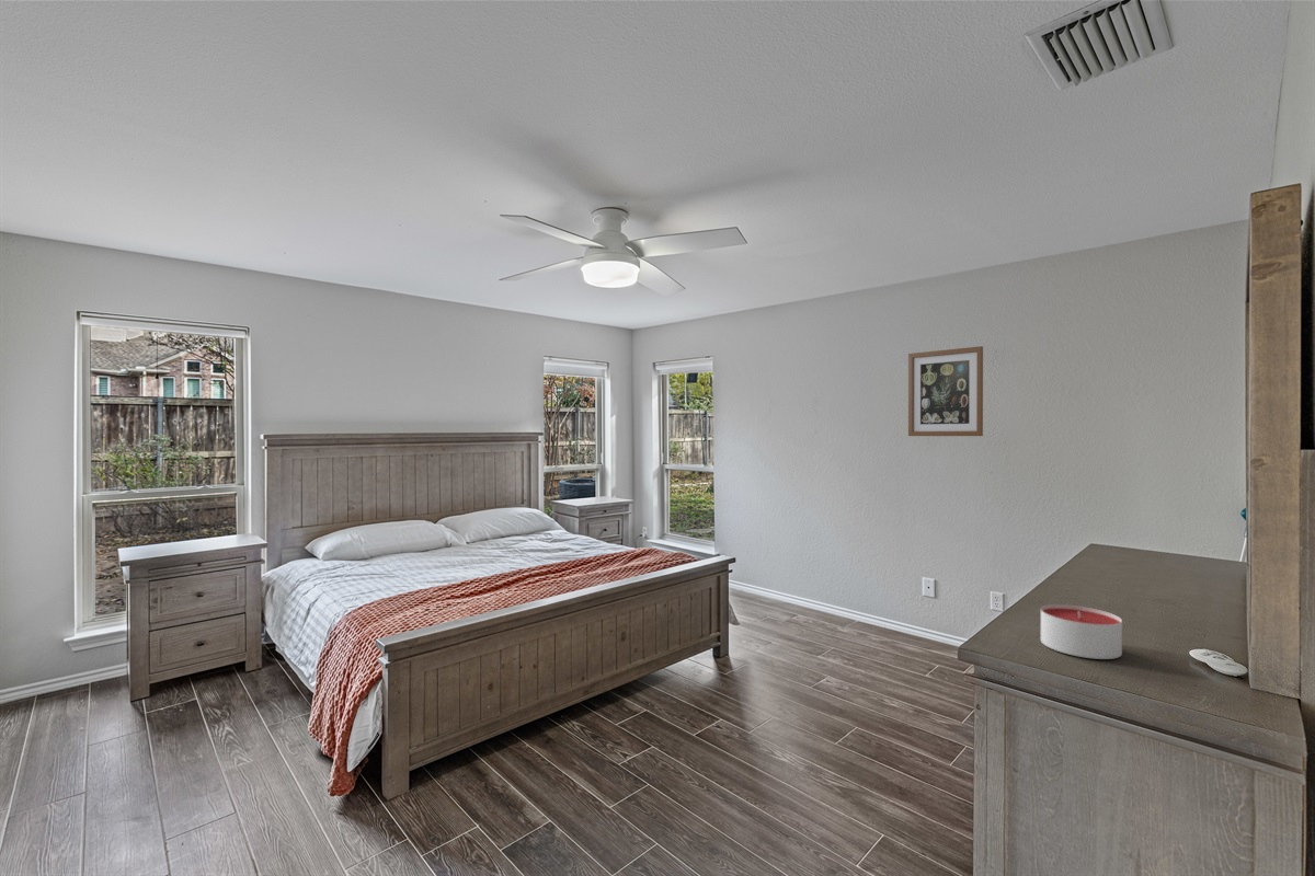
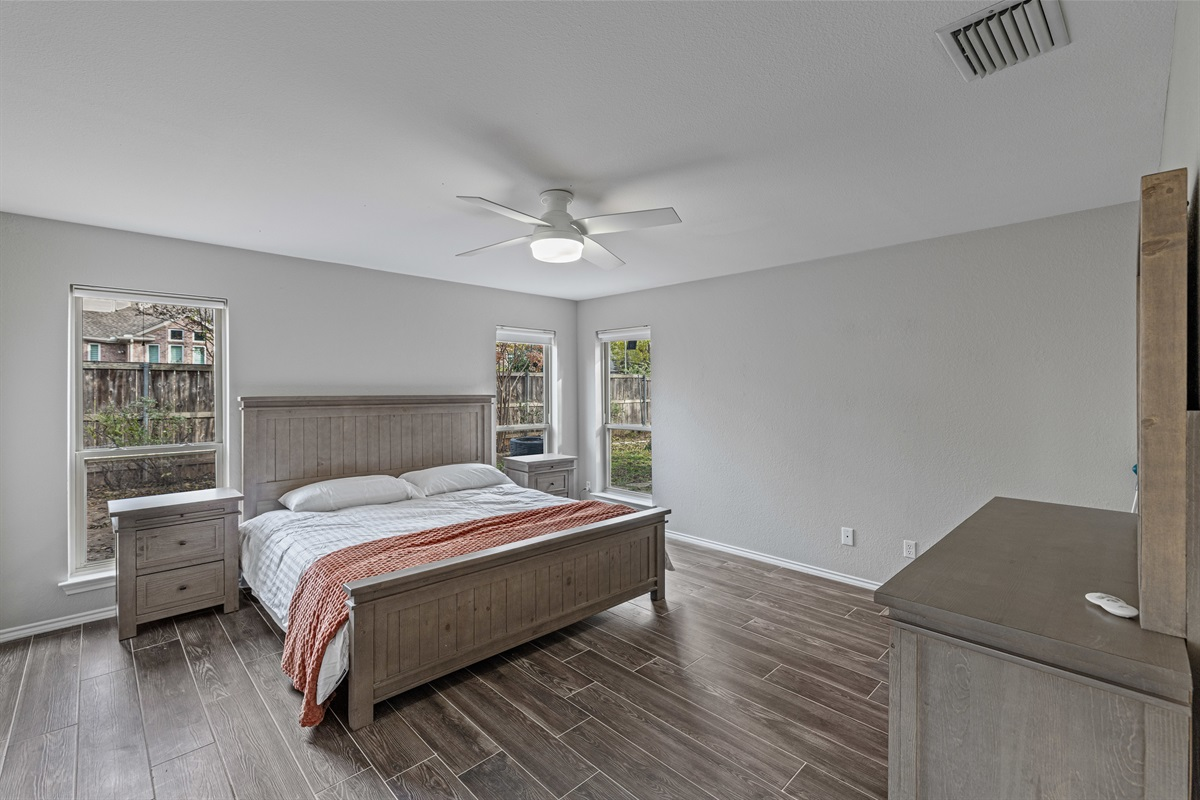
- candle [1040,603,1123,660]
- wall art [907,345,984,437]
